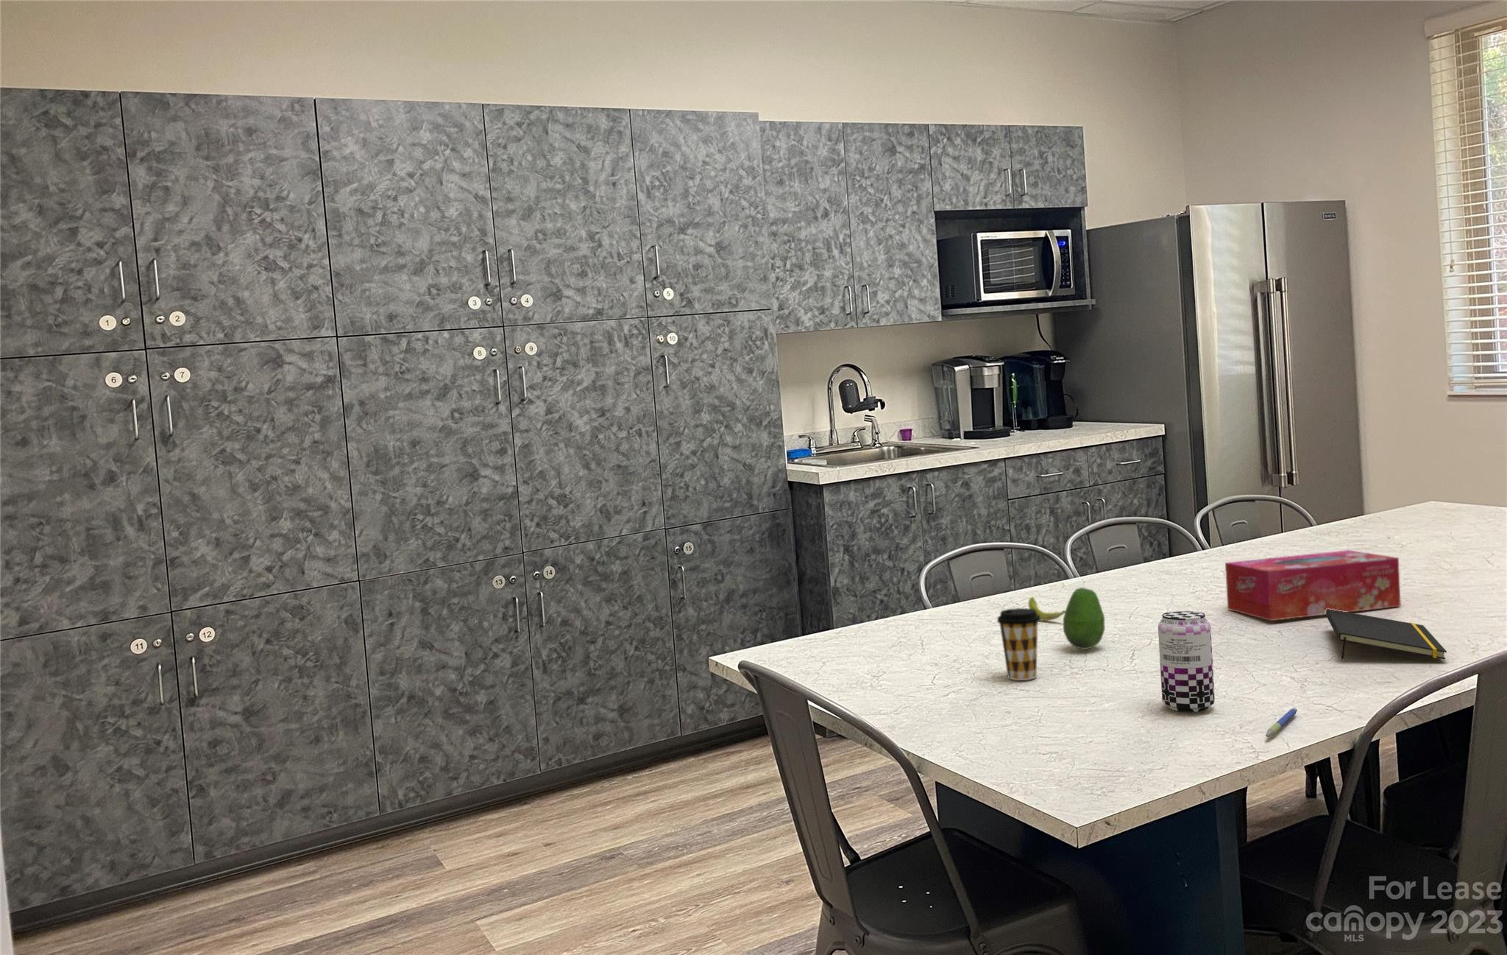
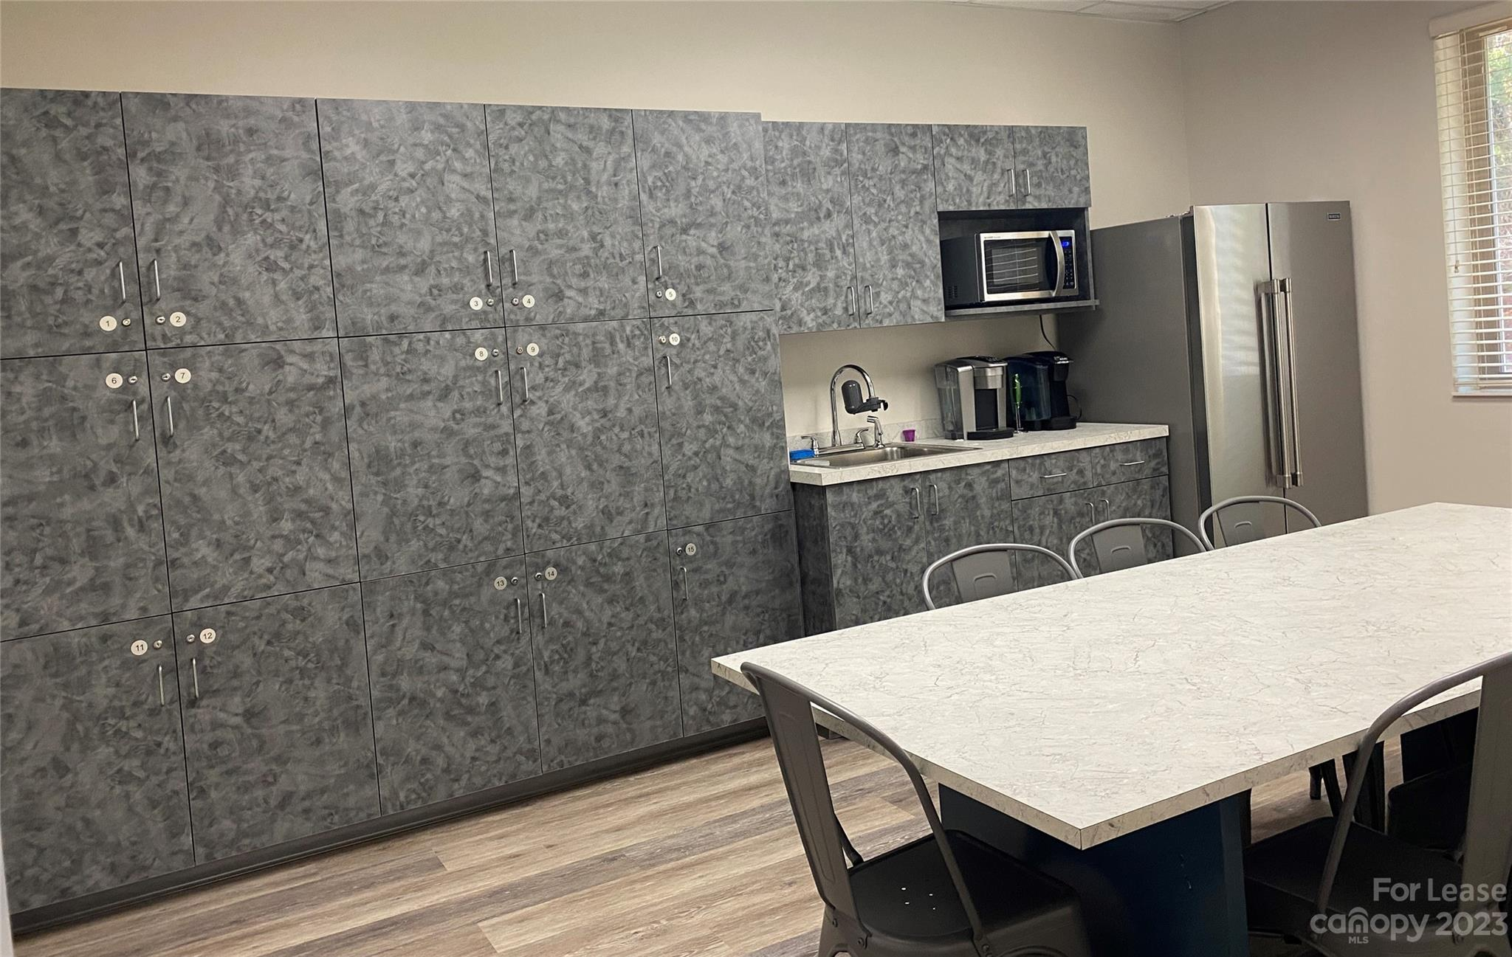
- notepad [1326,609,1448,660]
- pen [1265,707,1298,737]
- fruit [1062,587,1105,651]
- banana [1028,596,1065,621]
- beer can [1158,610,1216,713]
- coffee cup [996,608,1041,681]
- tissue box [1225,549,1402,621]
